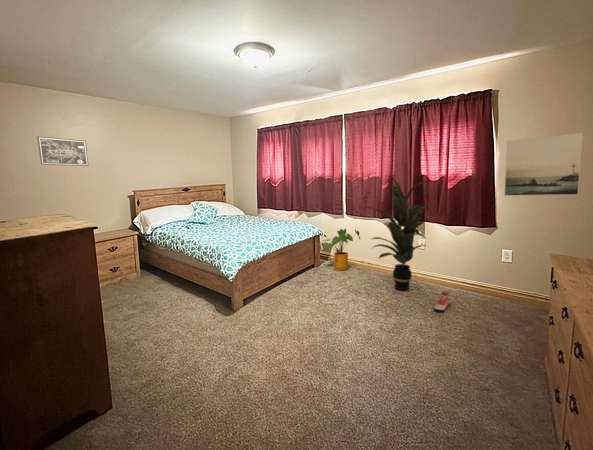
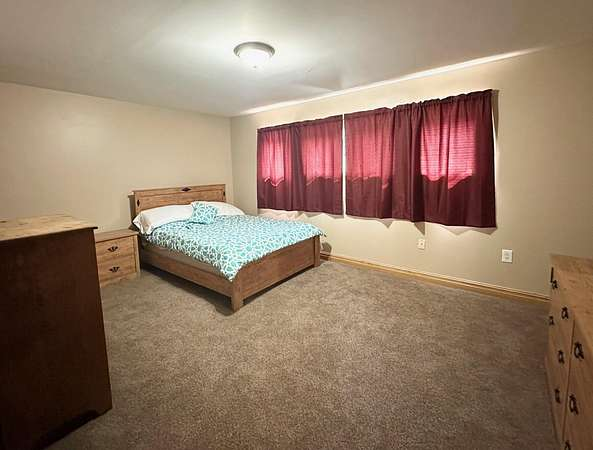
- sneaker [434,291,452,312]
- wall art [36,135,90,167]
- indoor plant [362,175,437,291]
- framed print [504,132,584,197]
- house plant [322,228,361,271]
